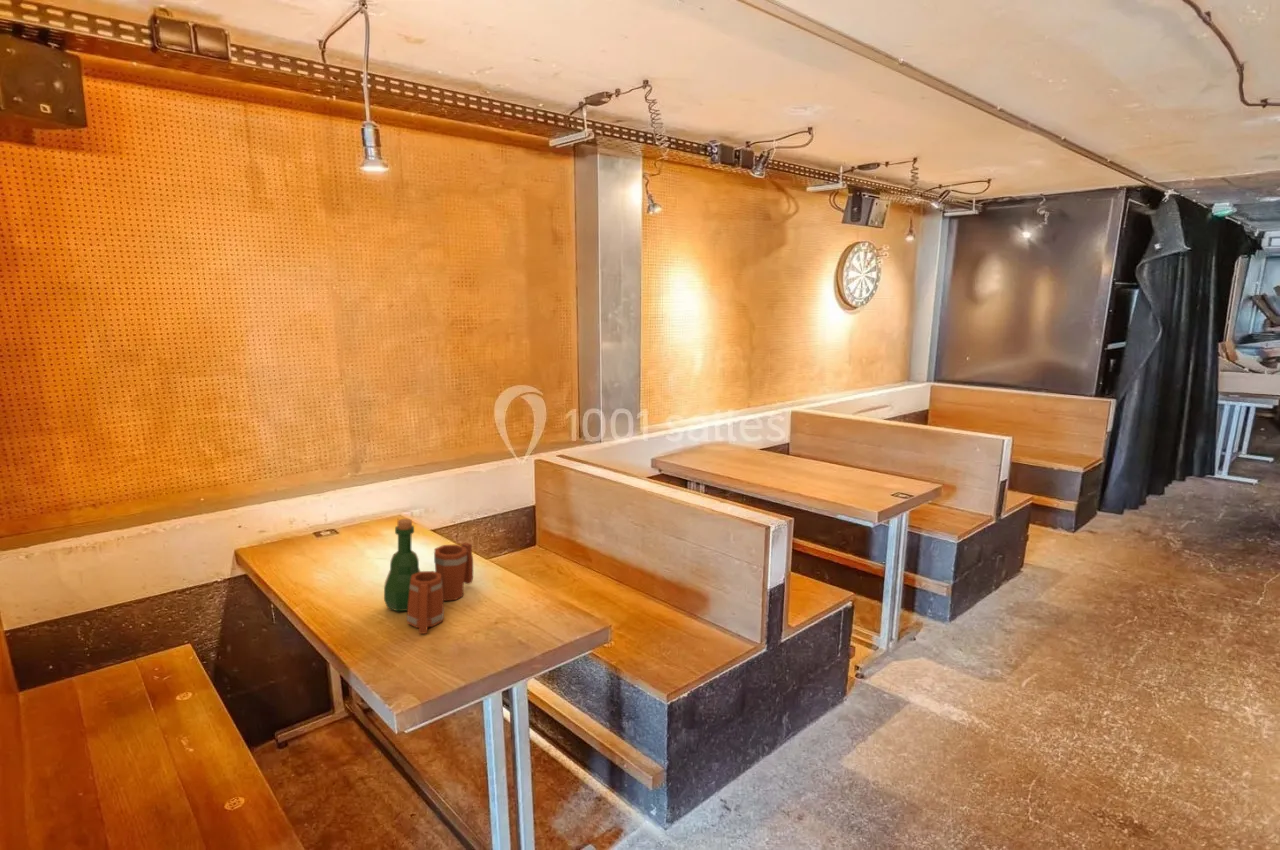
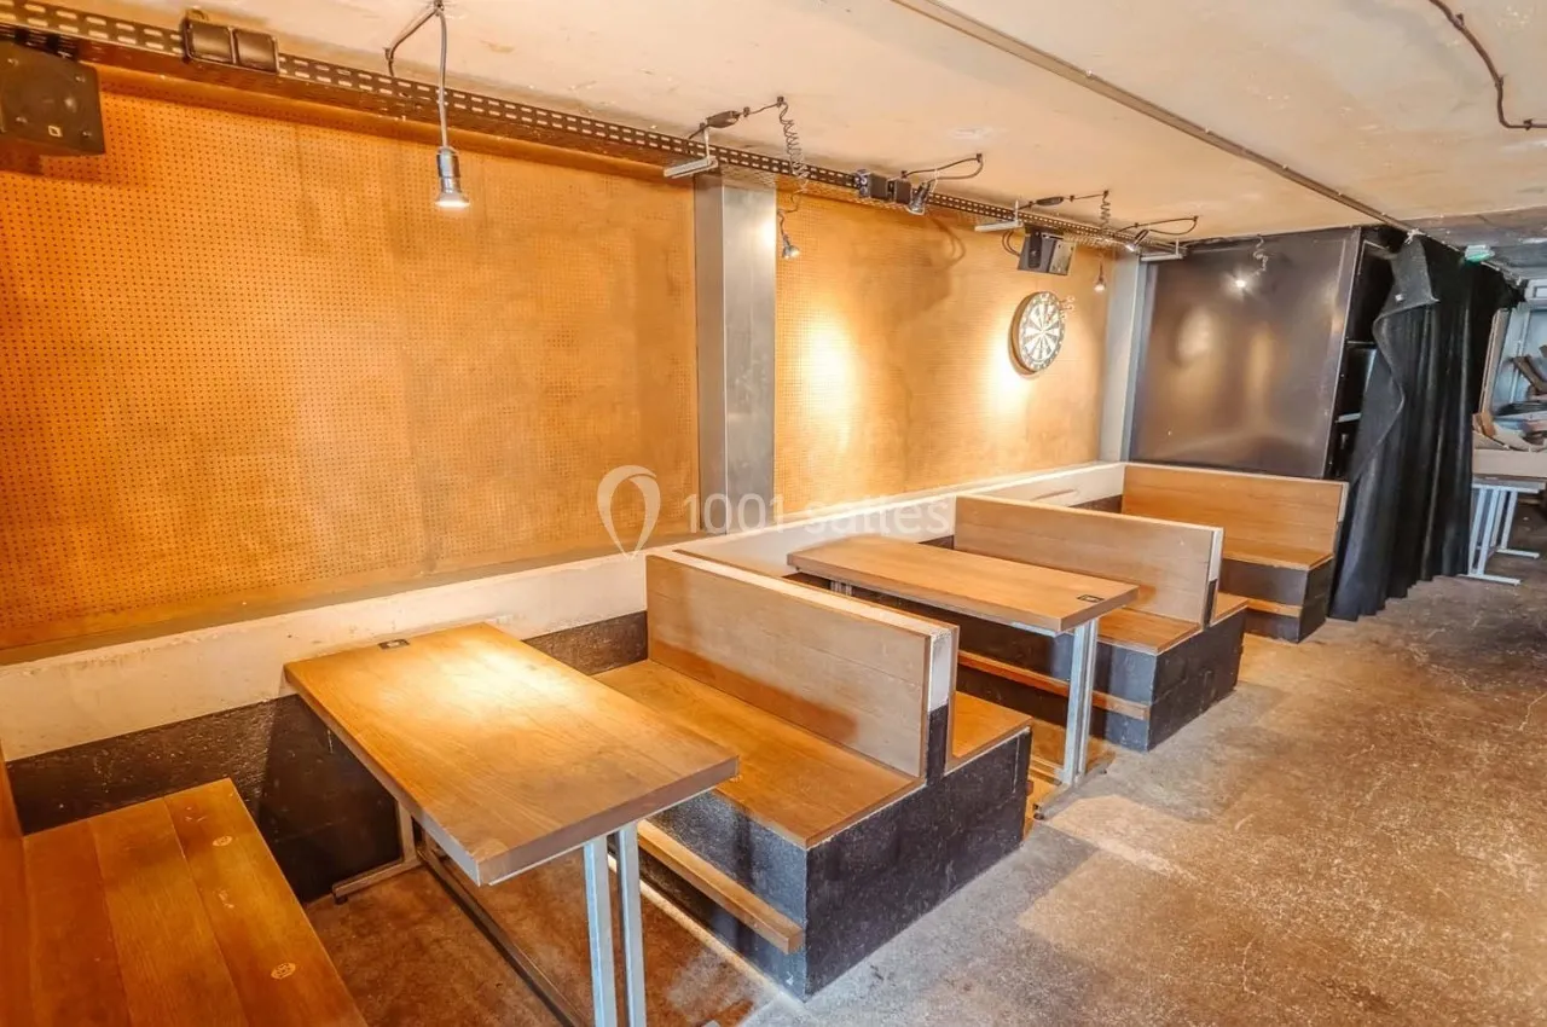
- tavern set [383,518,474,635]
